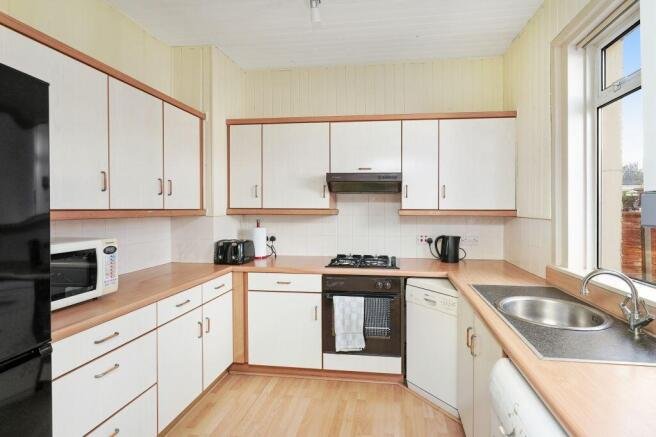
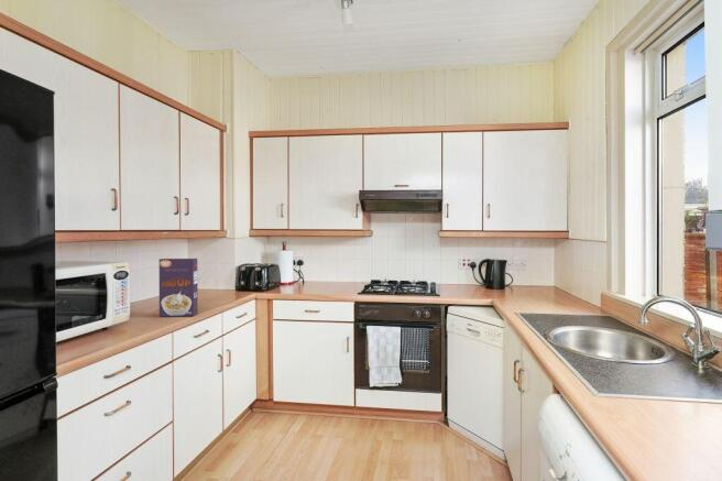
+ cereal box [158,258,199,318]
